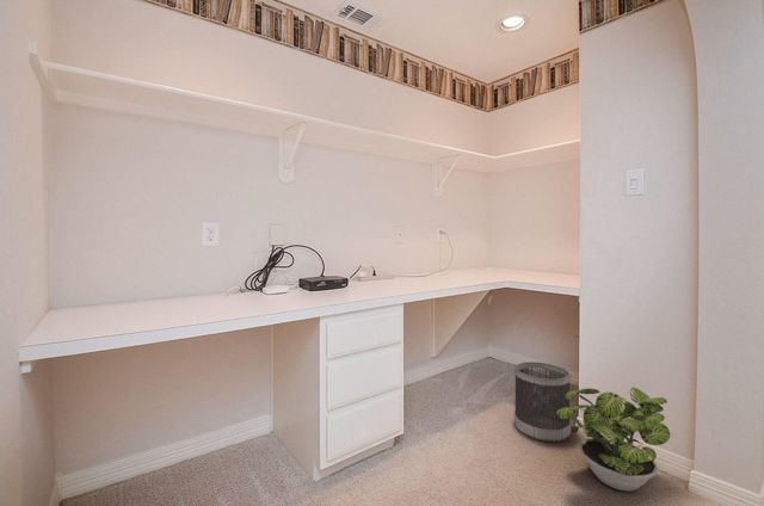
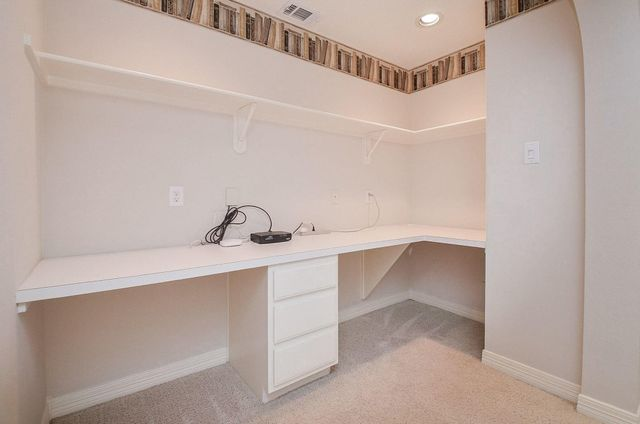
- wastebasket [513,360,572,443]
- potted plant [556,387,671,492]
